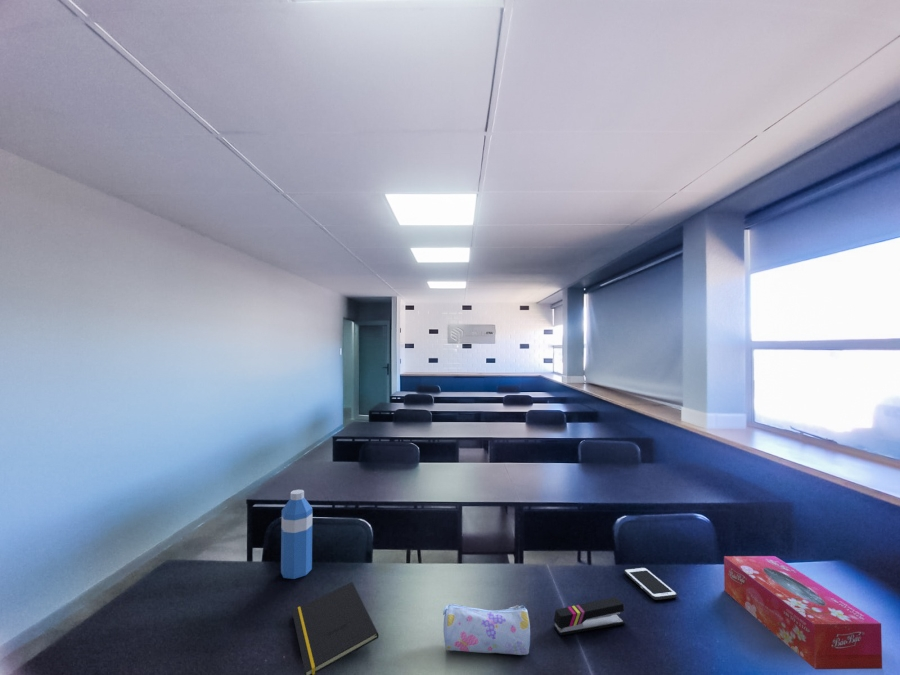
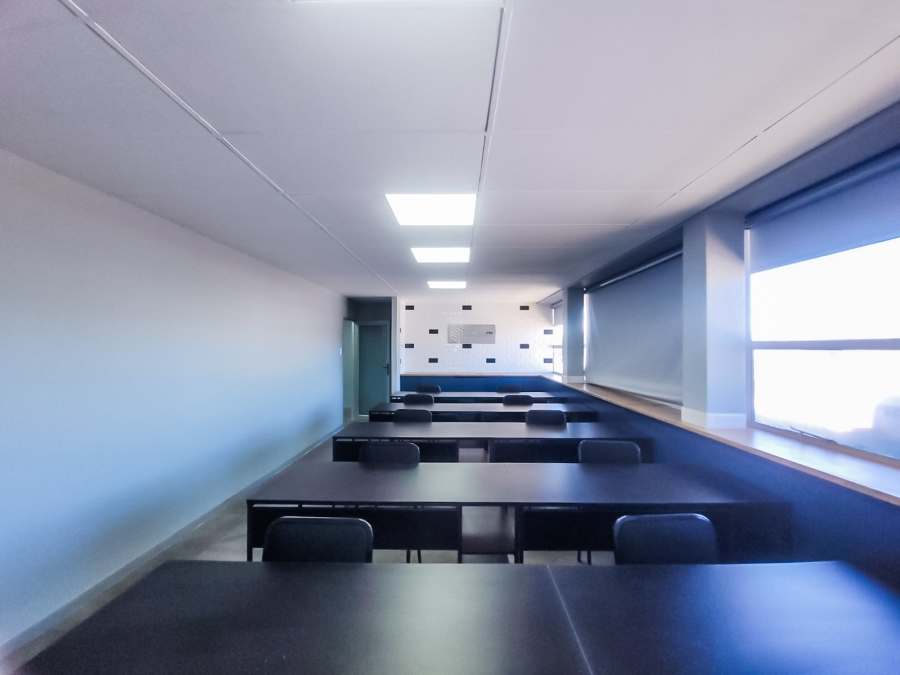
- pencil case [442,603,531,656]
- cell phone [623,566,678,601]
- tissue box [723,555,883,670]
- stapler [553,596,626,636]
- notepad [291,581,380,675]
- water bottle [280,489,313,580]
